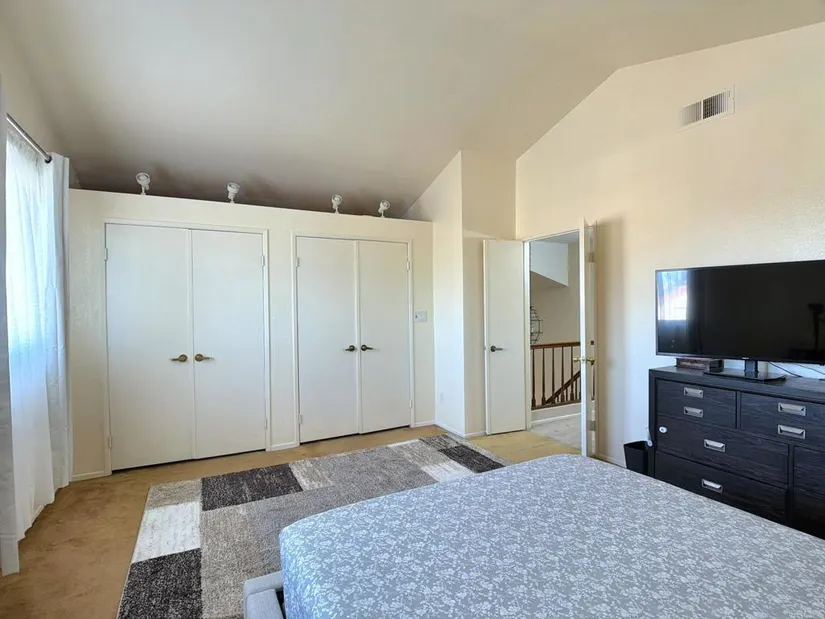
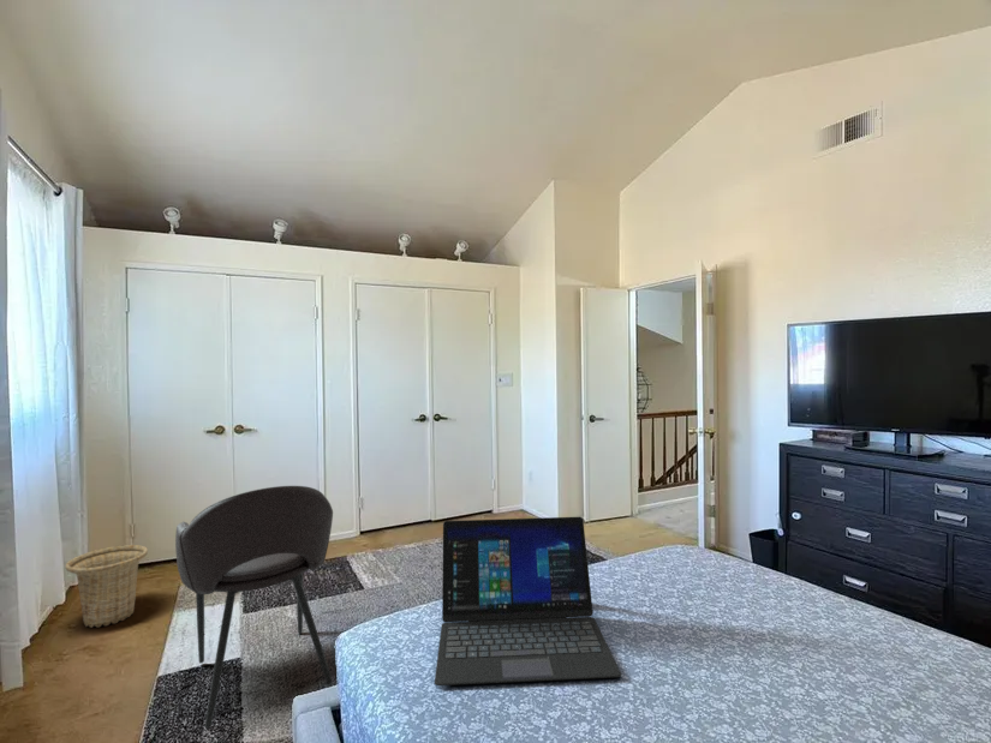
+ laptop [434,516,622,687]
+ armchair [174,485,334,729]
+ basket [65,544,149,629]
